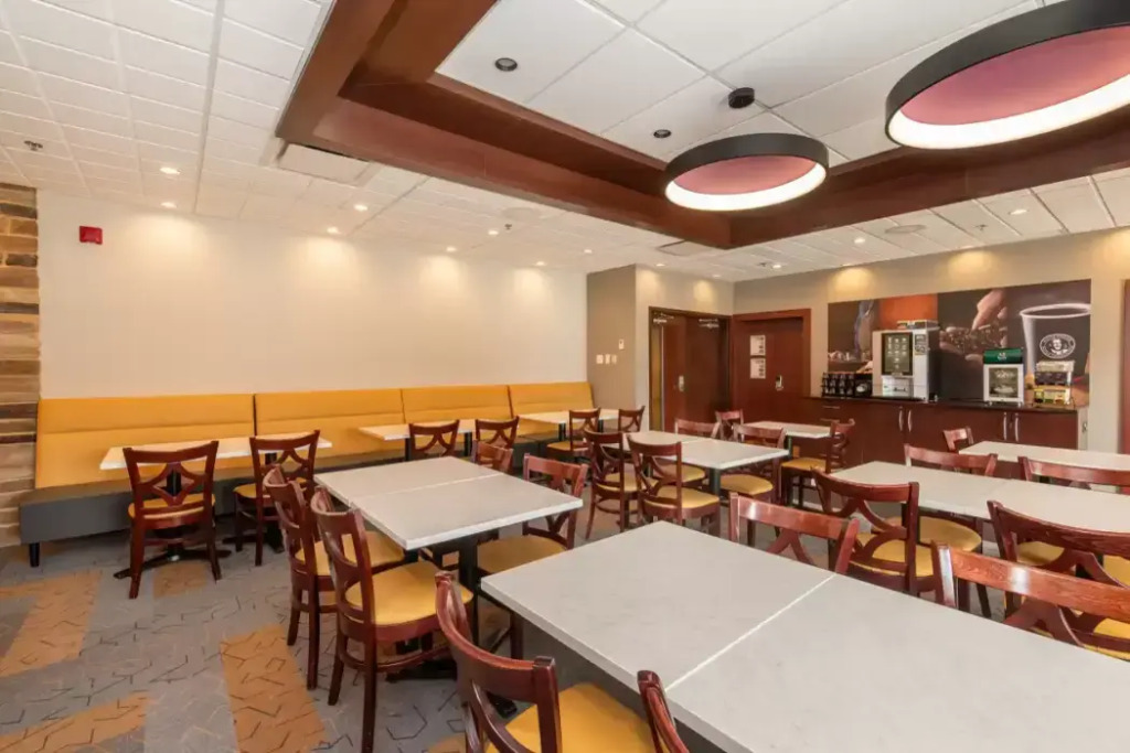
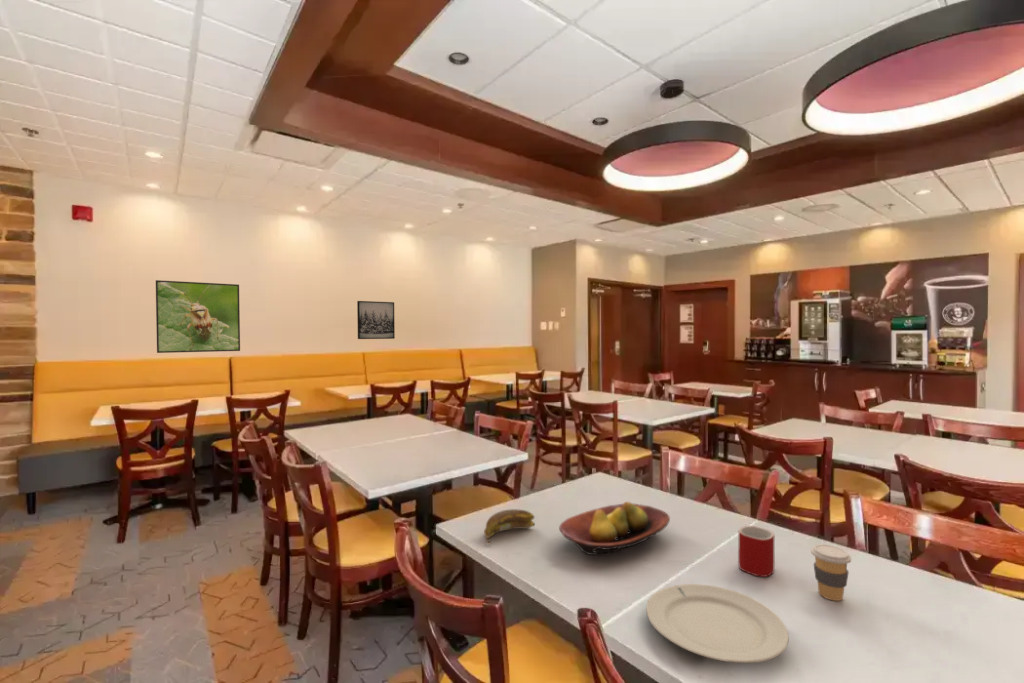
+ fruit bowl [558,501,671,556]
+ banana [483,508,535,545]
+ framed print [155,279,241,354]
+ wall art [356,300,396,340]
+ chinaware [645,583,790,664]
+ mug [737,525,776,578]
+ coffee cup [810,543,852,602]
